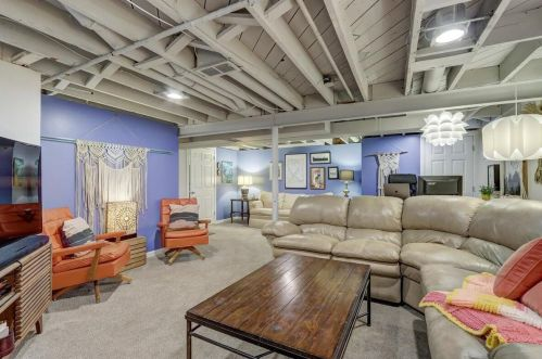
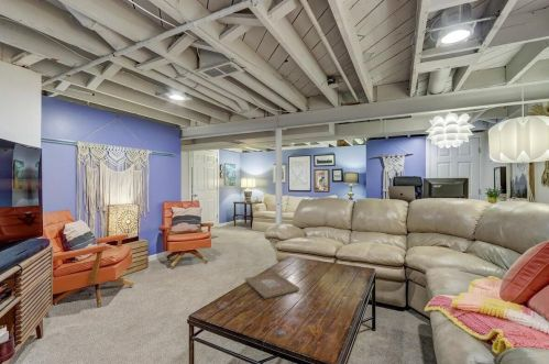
+ picture frame [244,272,301,300]
